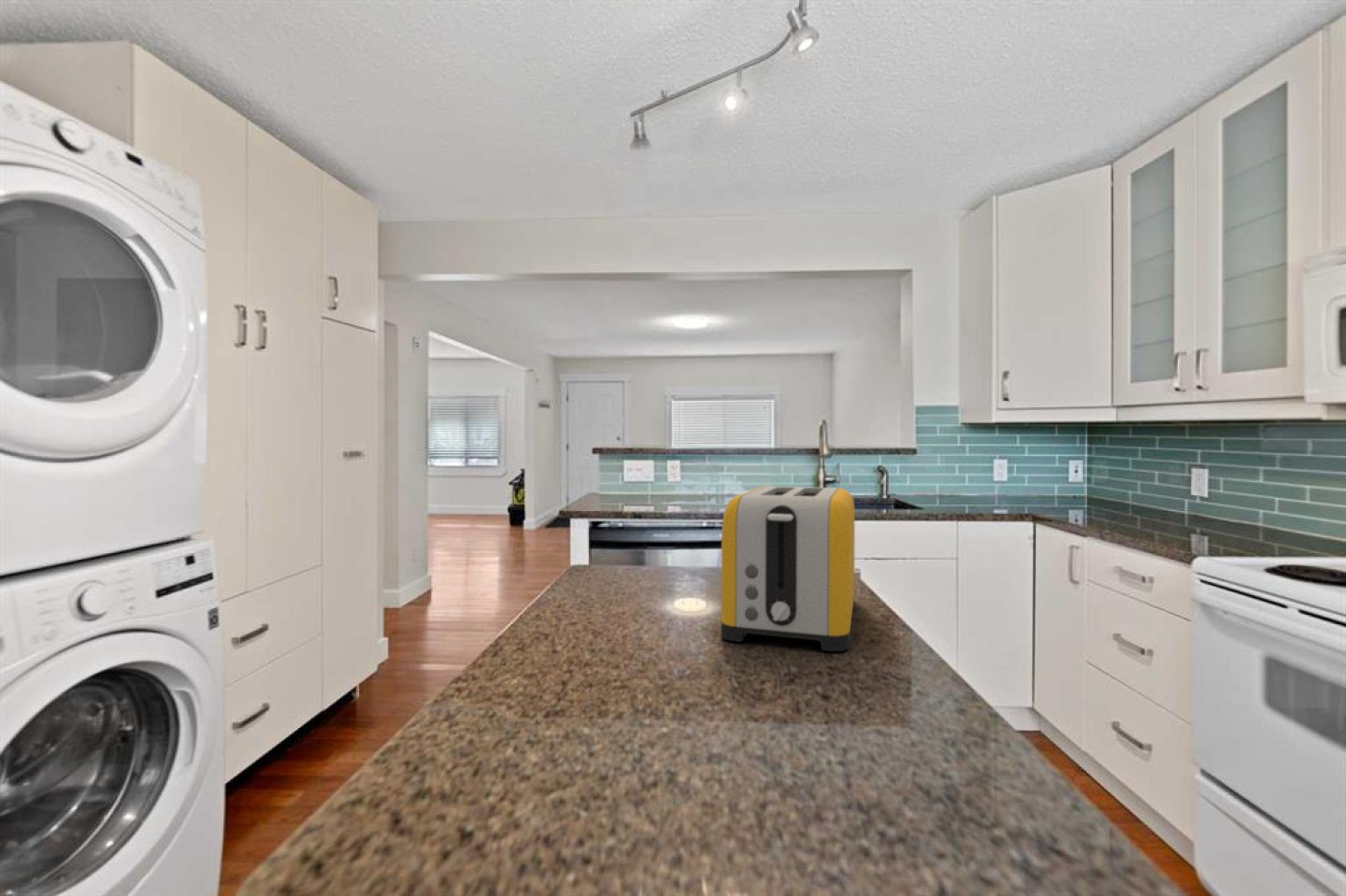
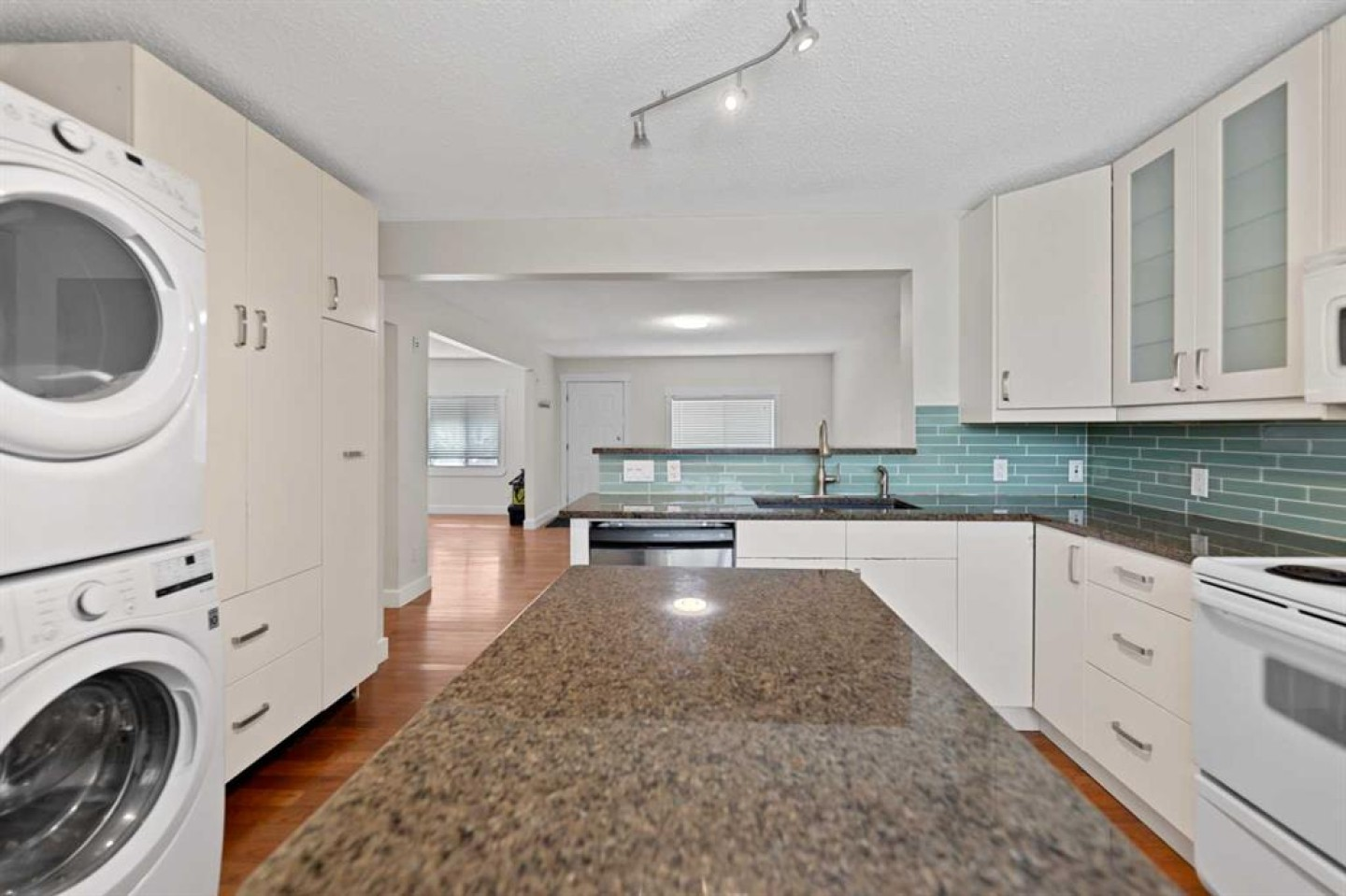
- toaster [720,485,855,652]
